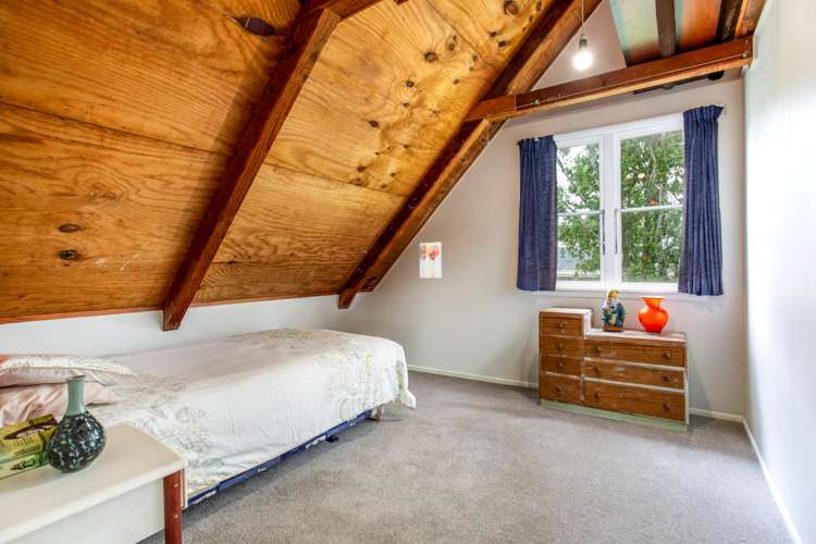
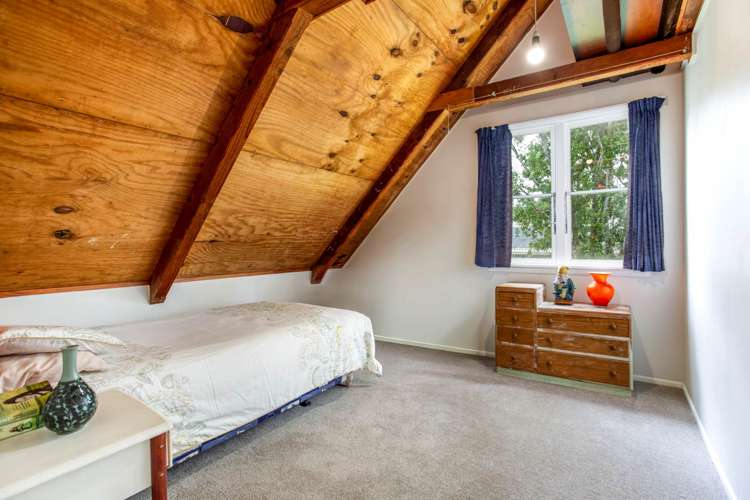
- wall art [419,242,443,279]
